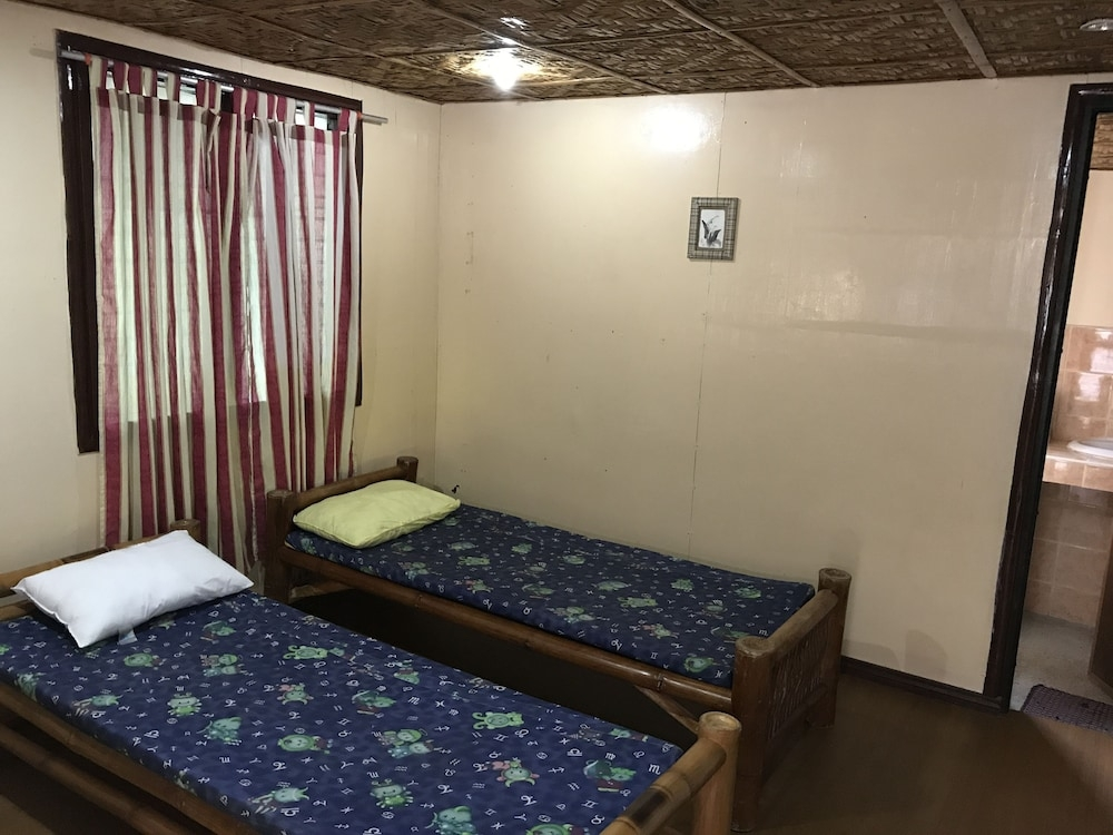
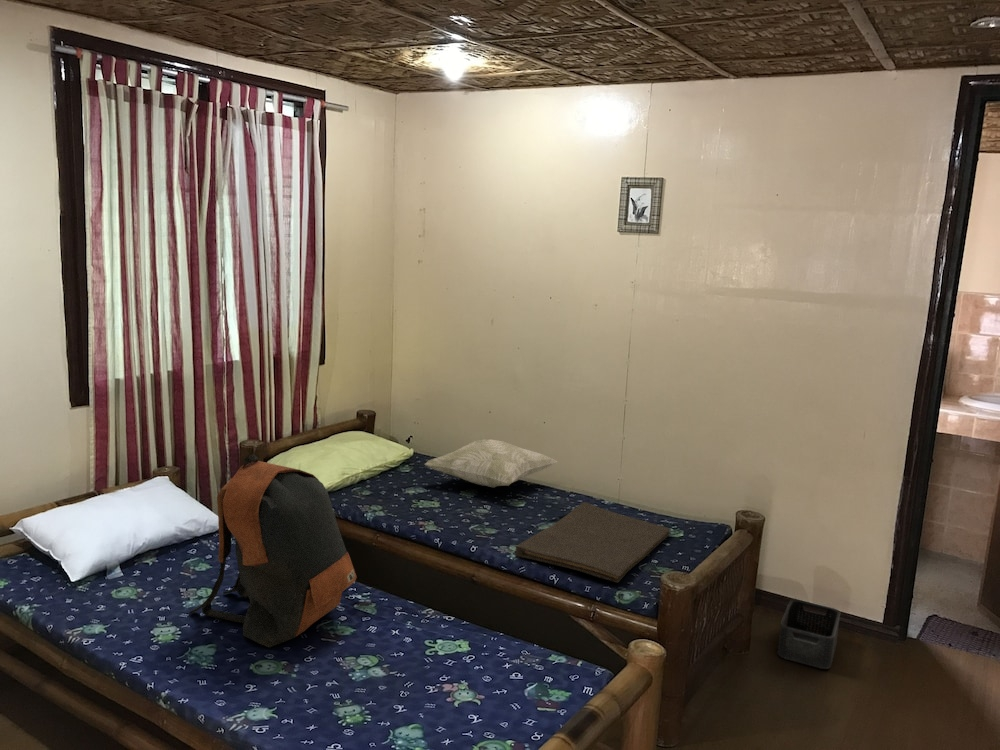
+ storage bin [777,599,841,670]
+ backpack [188,453,358,649]
+ hand towel [514,501,672,584]
+ decorative pillow [424,439,559,489]
